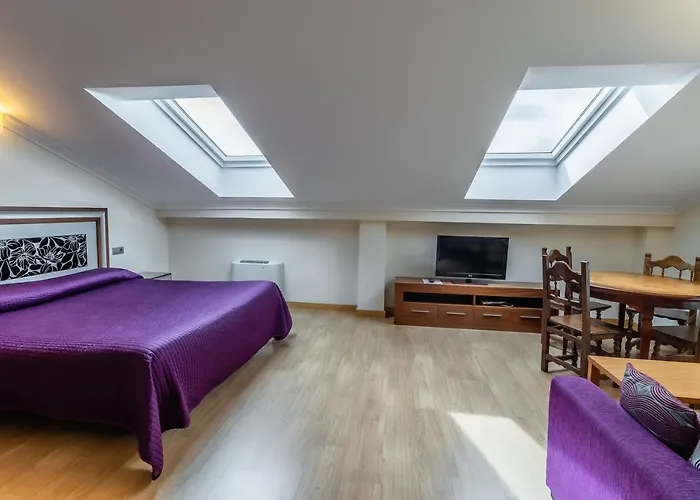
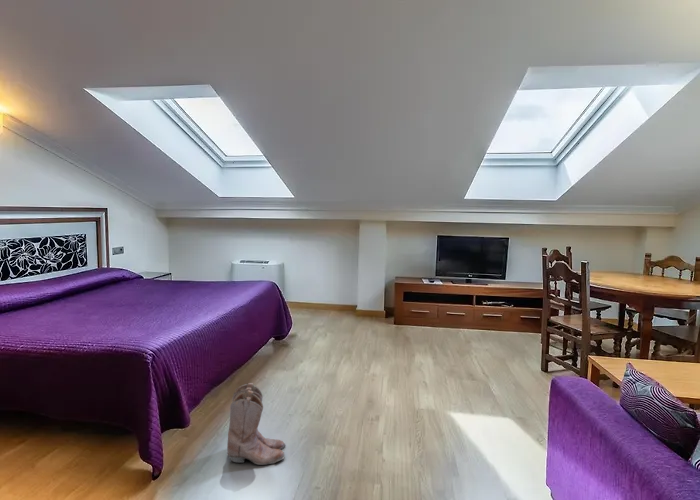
+ boots [226,382,286,466]
